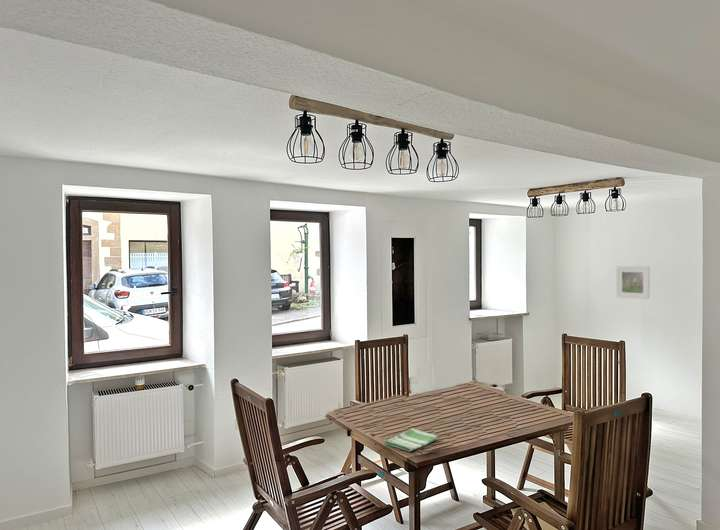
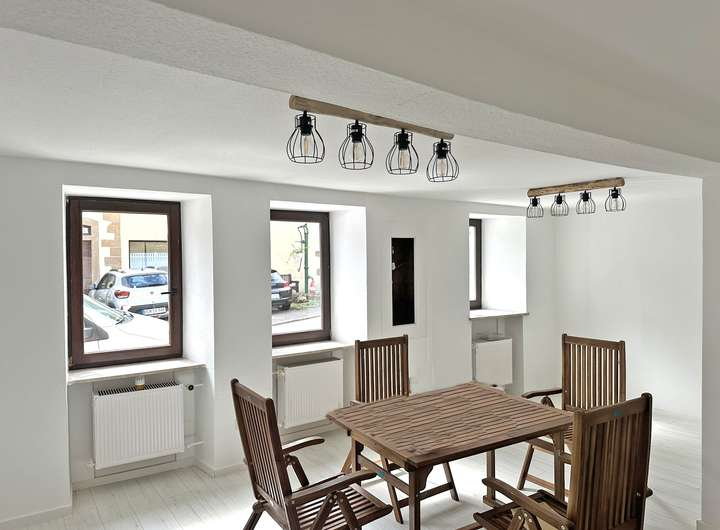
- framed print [615,265,651,300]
- dish towel [383,428,439,452]
